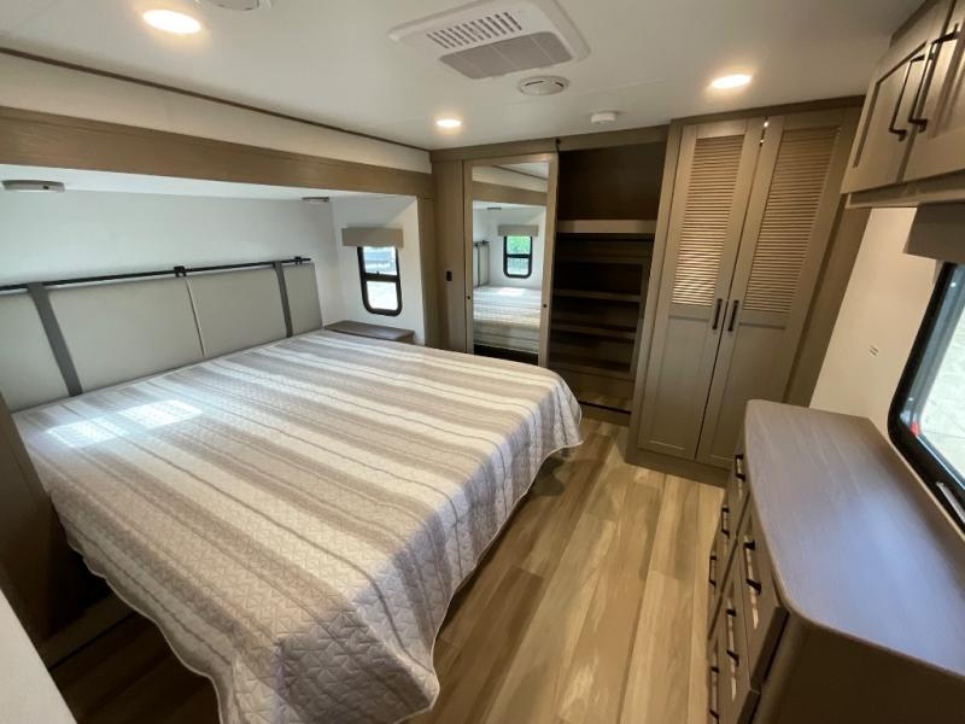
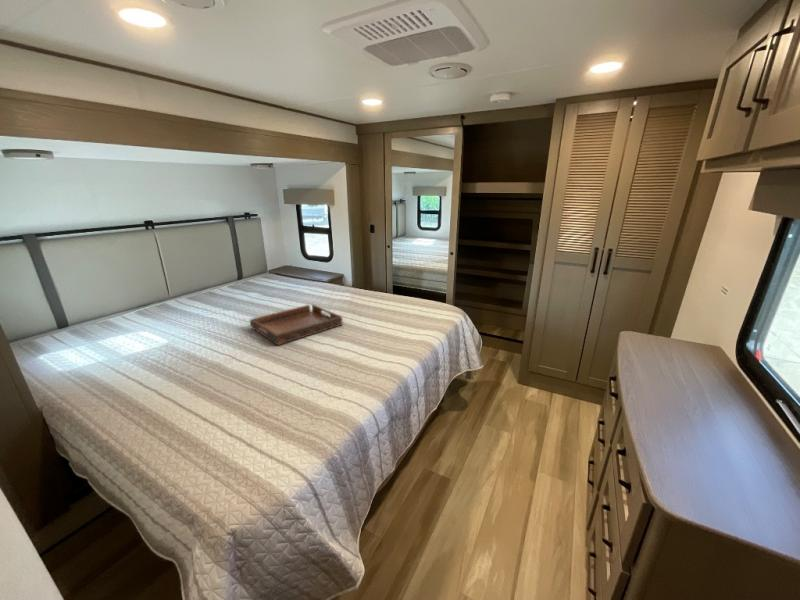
+ serving tray [249,303,343,347]
